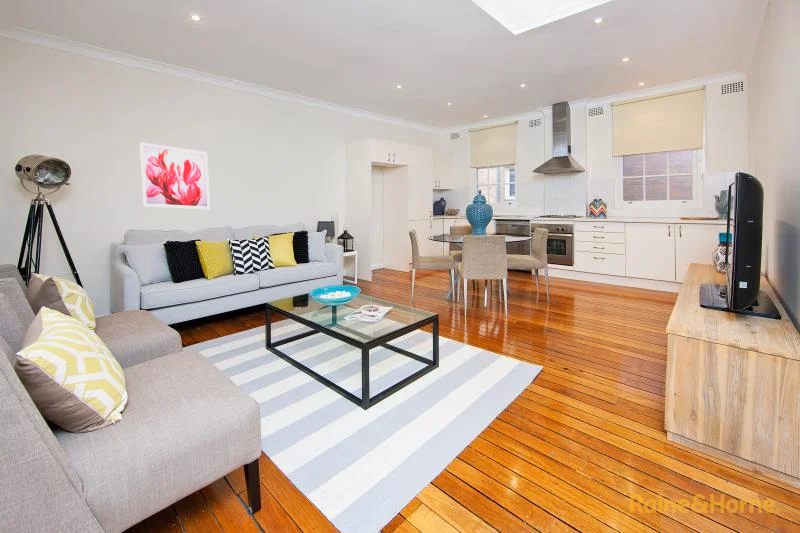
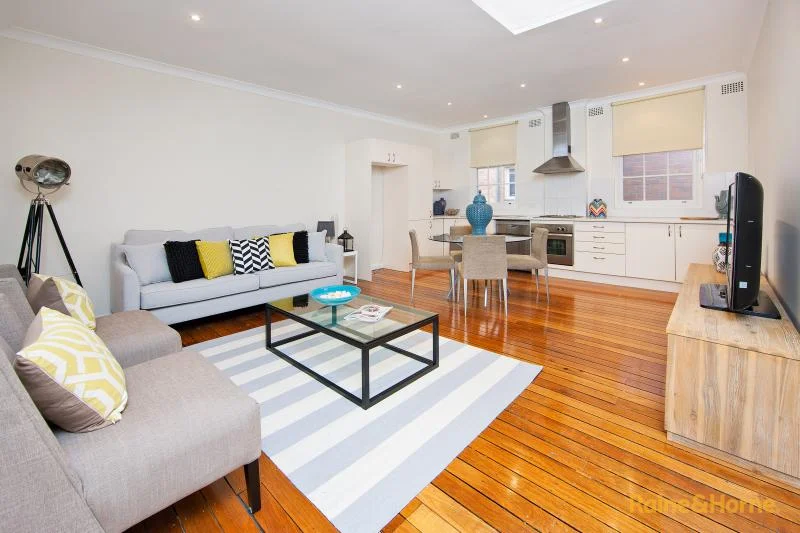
- wall art [138,141,211,210]
